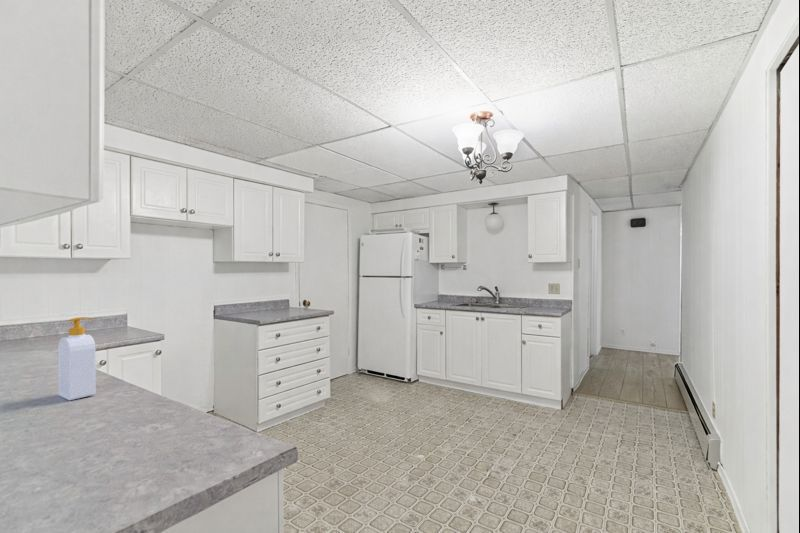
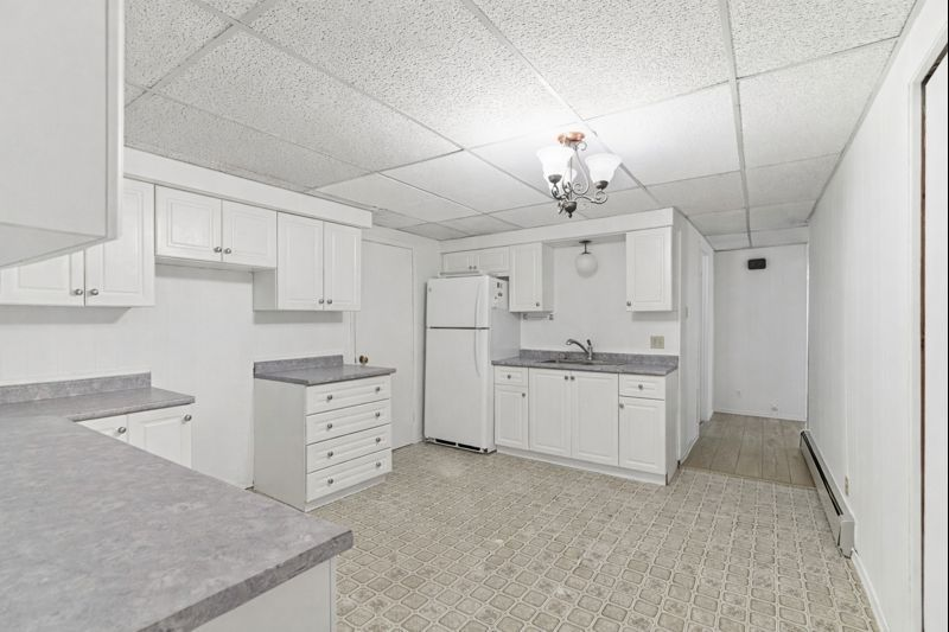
- soap bottle [57,316,97,401]
